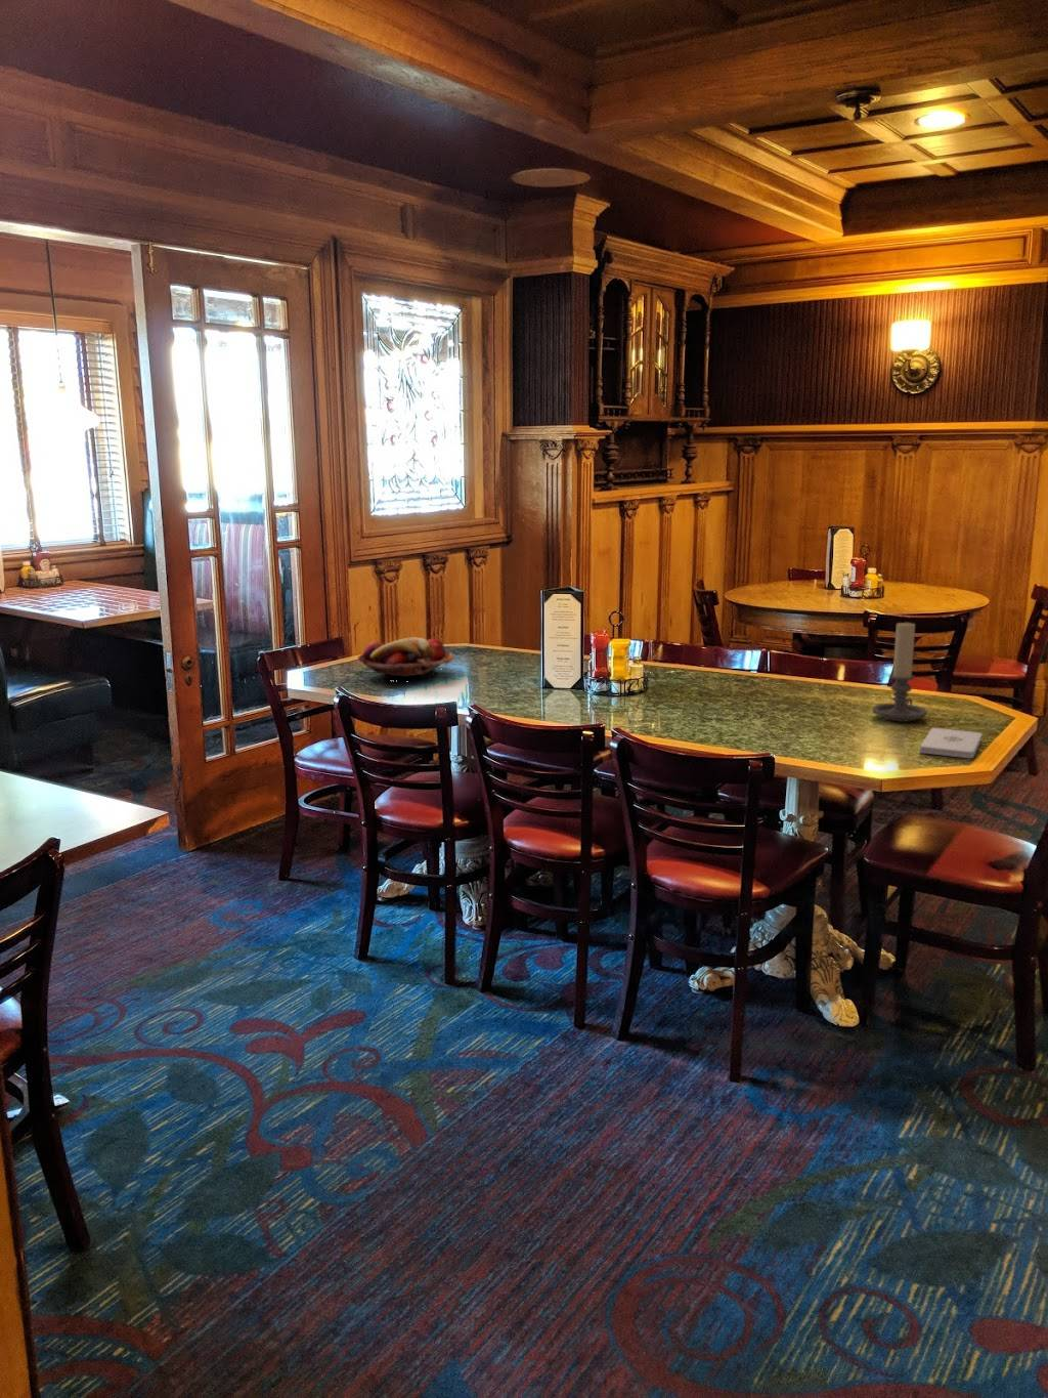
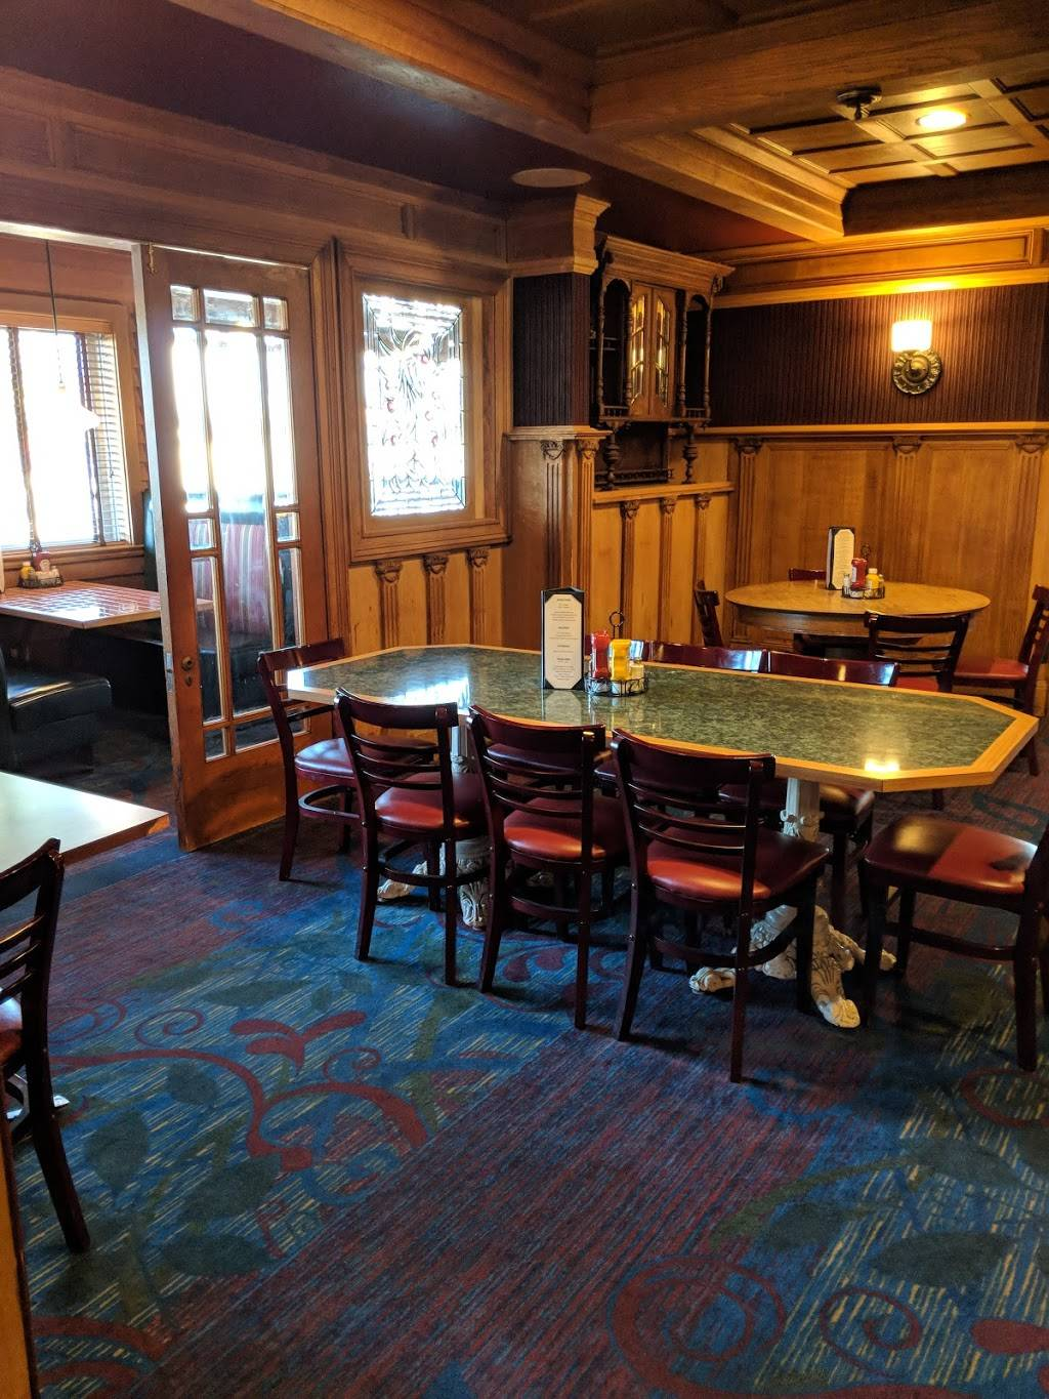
- candle holder [871,620,928,723]
- fruit basket [357,636,455,683]
- notepad [918,727,983,759]
